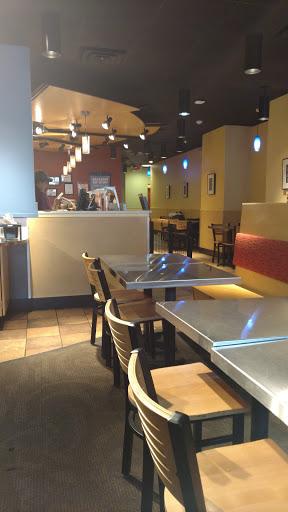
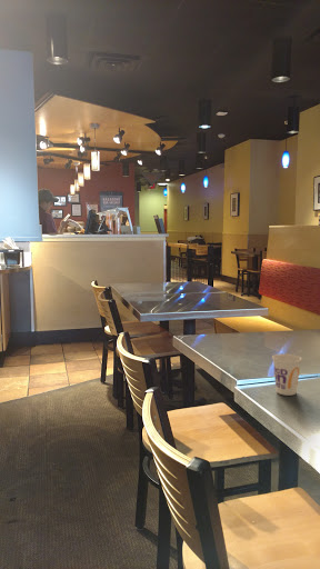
+ cup [271,352,303,397]
